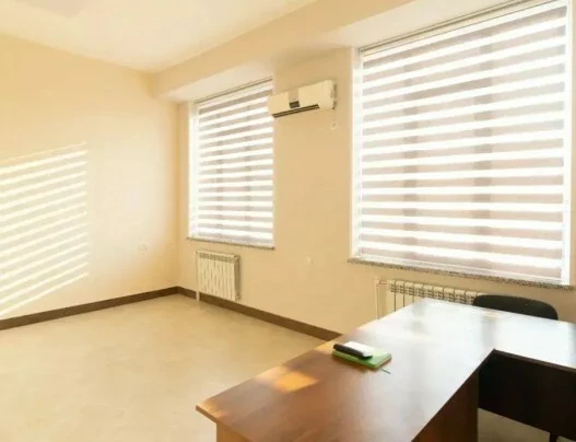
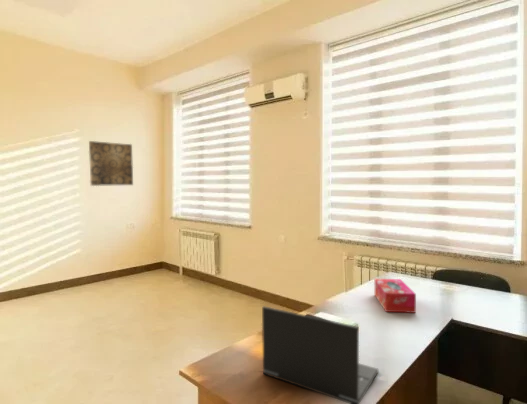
+ wall art [88,140,134,187]
+ tissue box [374,278,417,314]
+ laptop [261,305,379,404]
